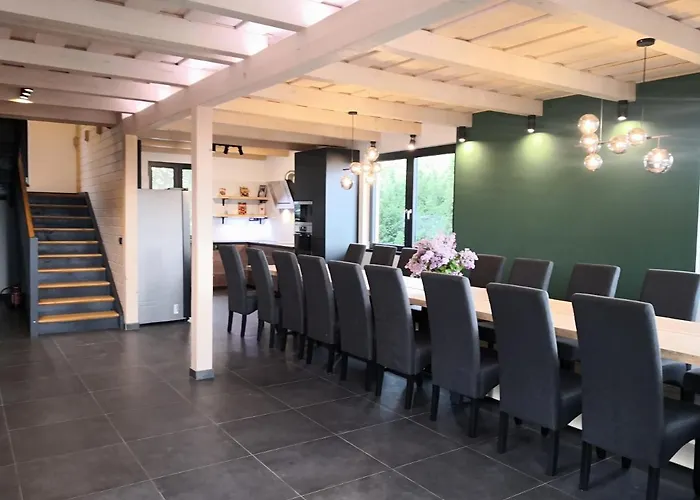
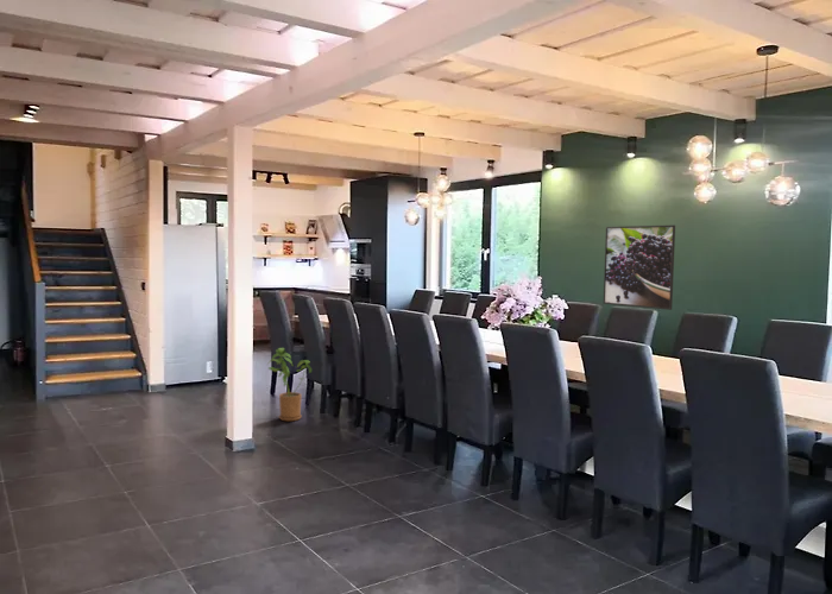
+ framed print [603,225,676,311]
+ house plant [266,347,313,422]
